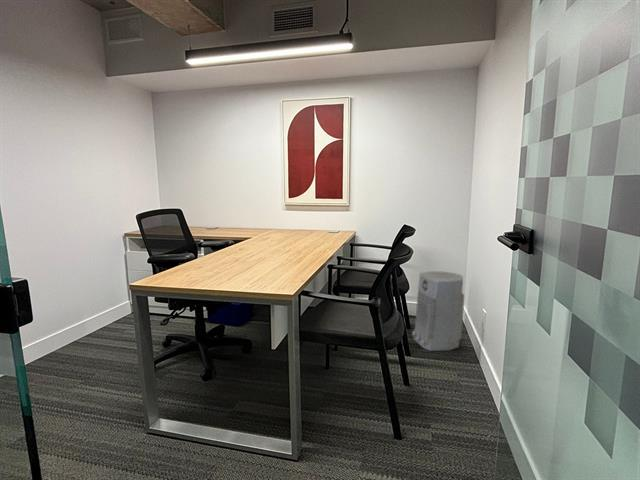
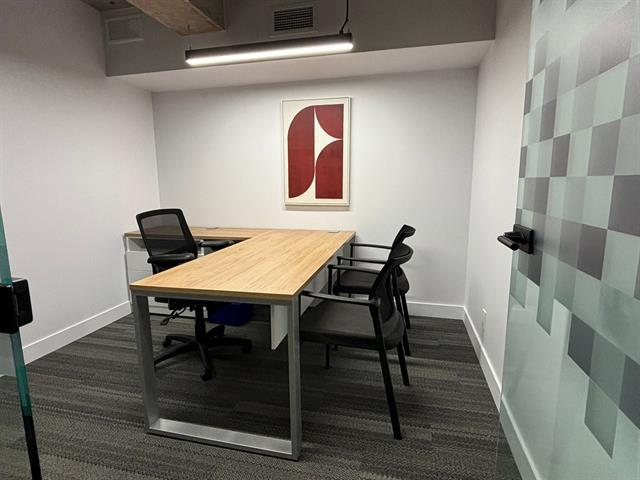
- air purifier [411,271,465,352]
